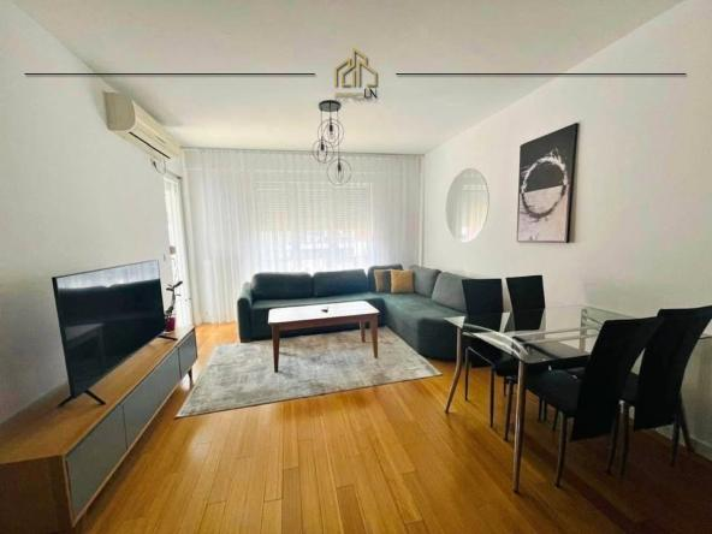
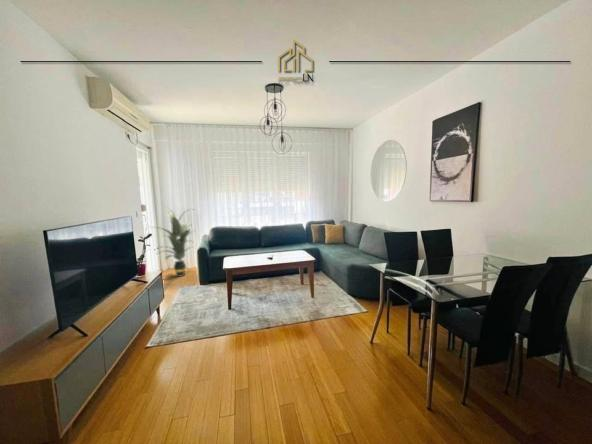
+ indoor plant [148,205,198,278]
